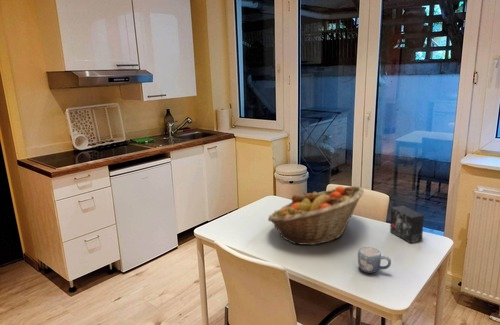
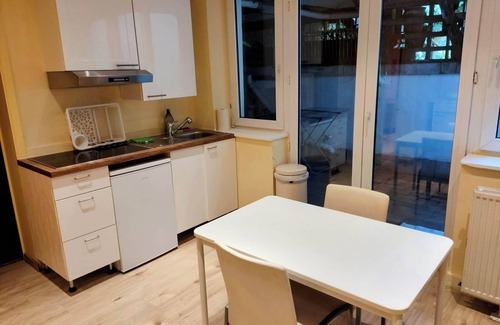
- fruit basket [267,185,365,246]
- mug [357,246,392,274]
- small box [389,205,425,244]
